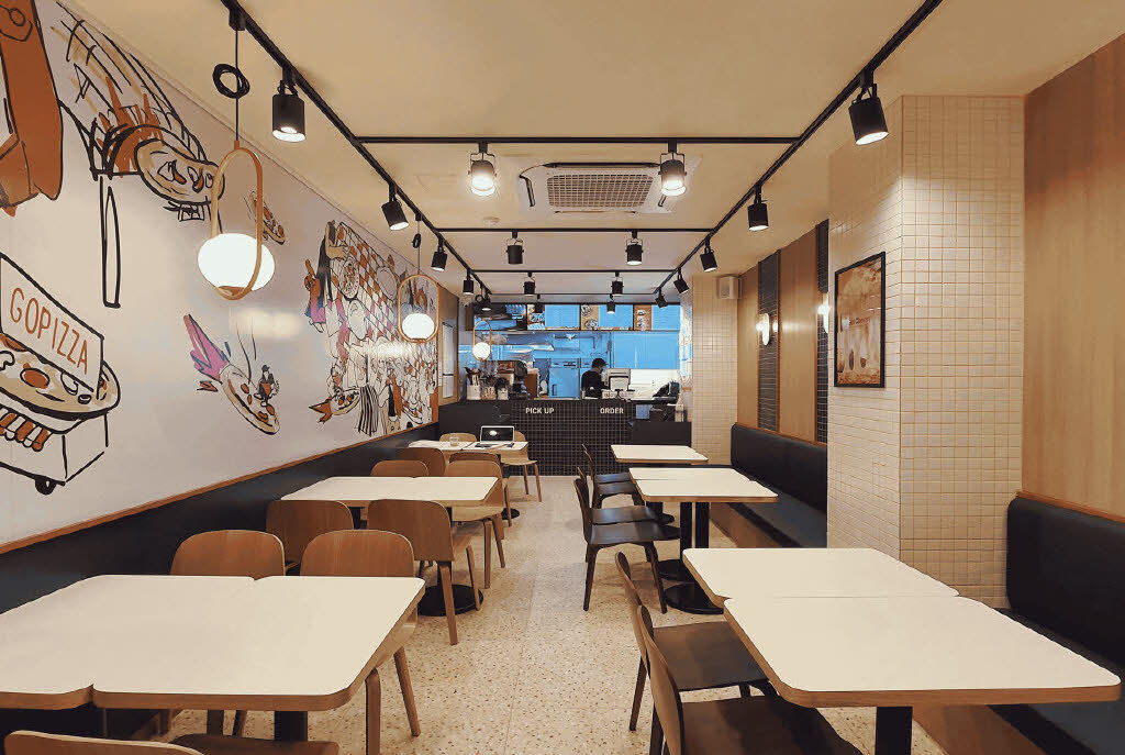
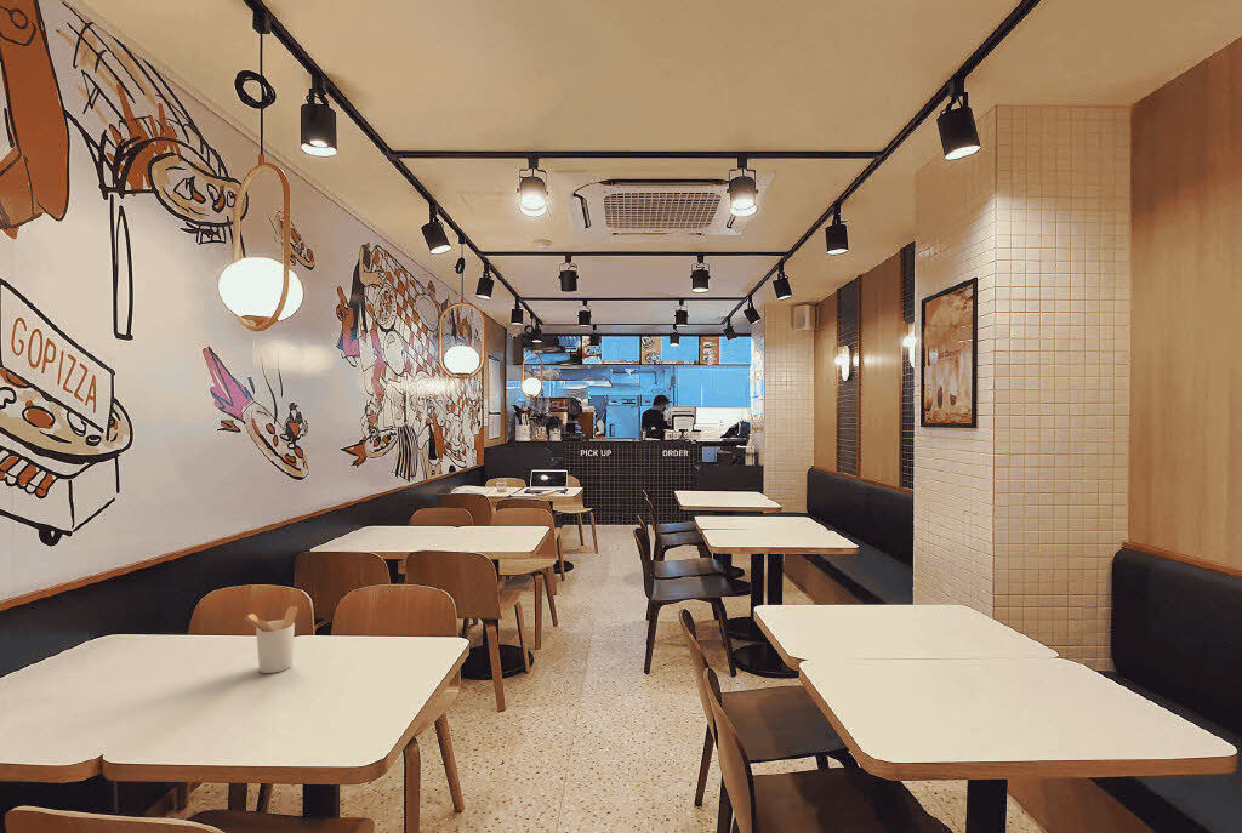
+ utensil holder [244,605,298,674]
